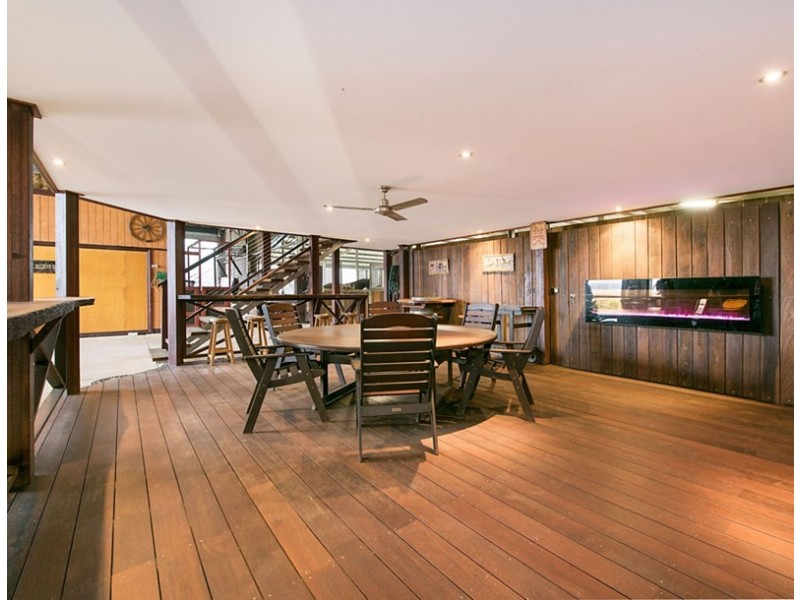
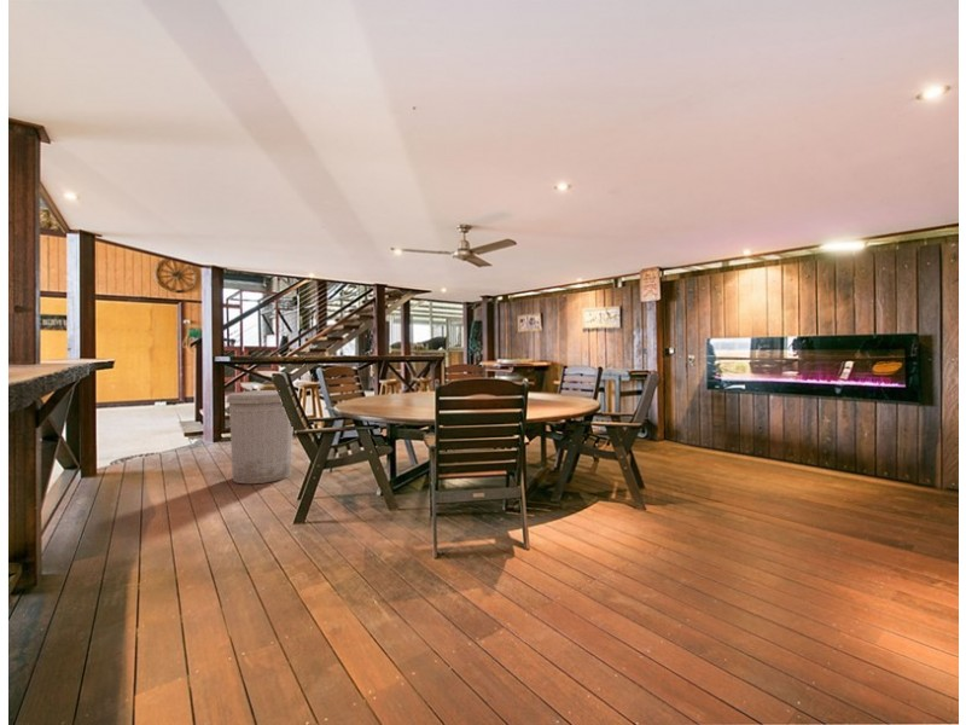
+ trash can [225,389,293,485]
